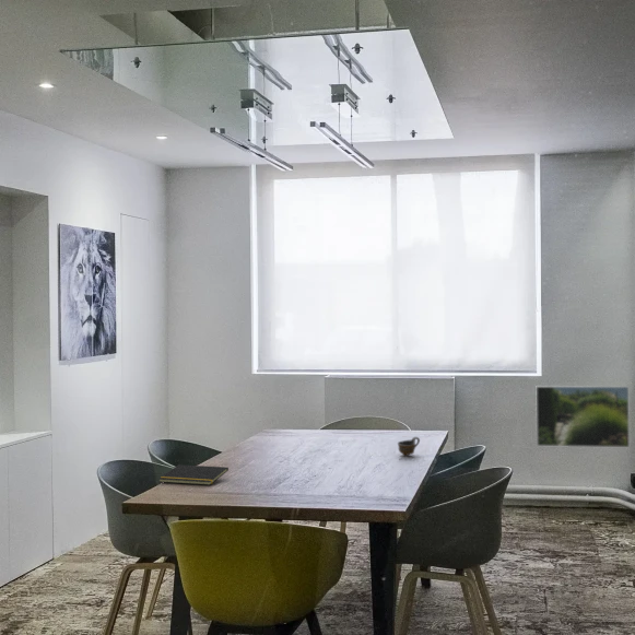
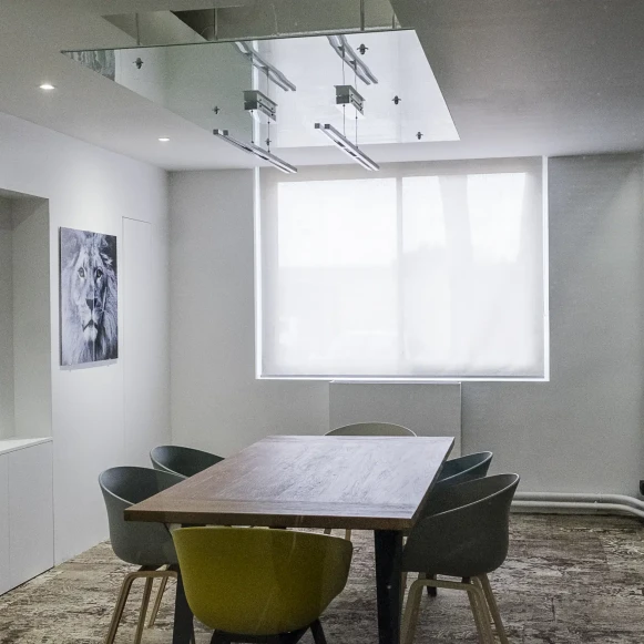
- cup [397,436,421,456]
- notepad [158,463,230,486]
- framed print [536,385,631,448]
